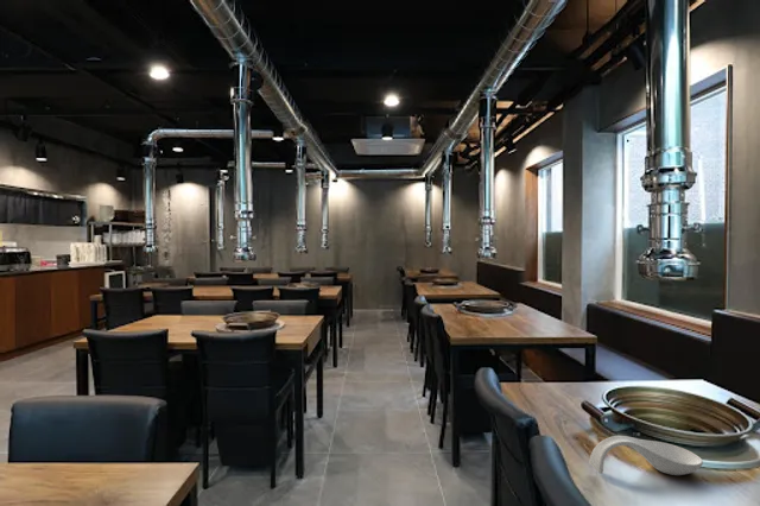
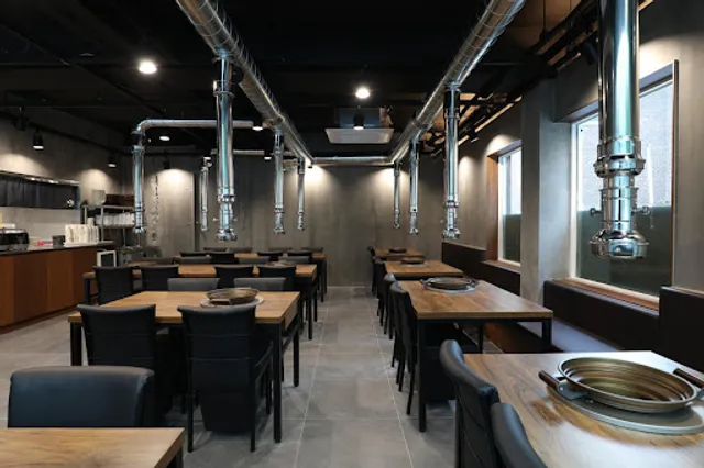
- spoon rest [589,435,704,476]
